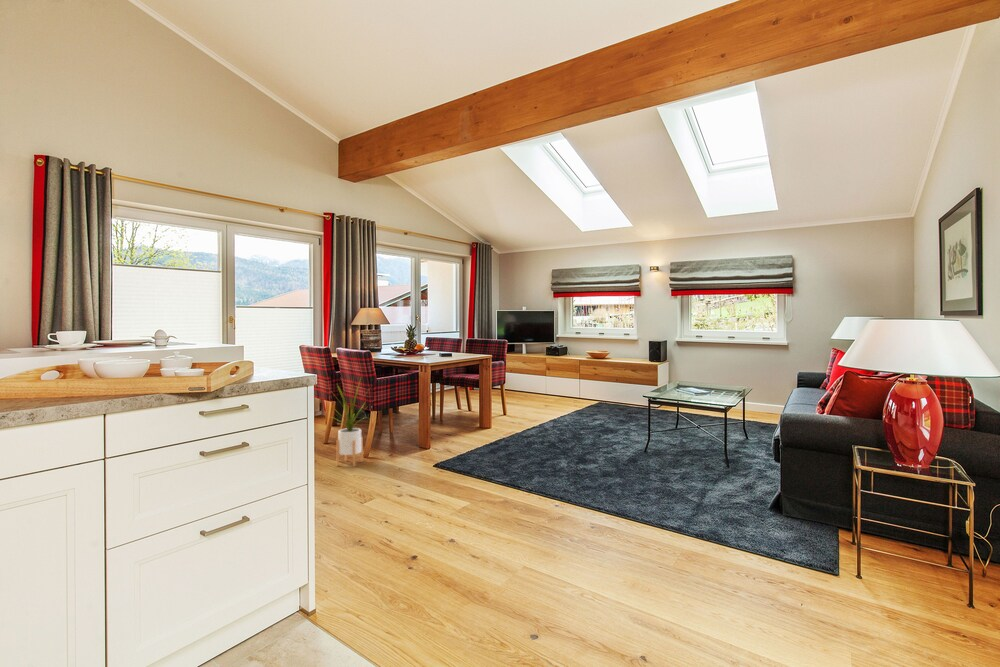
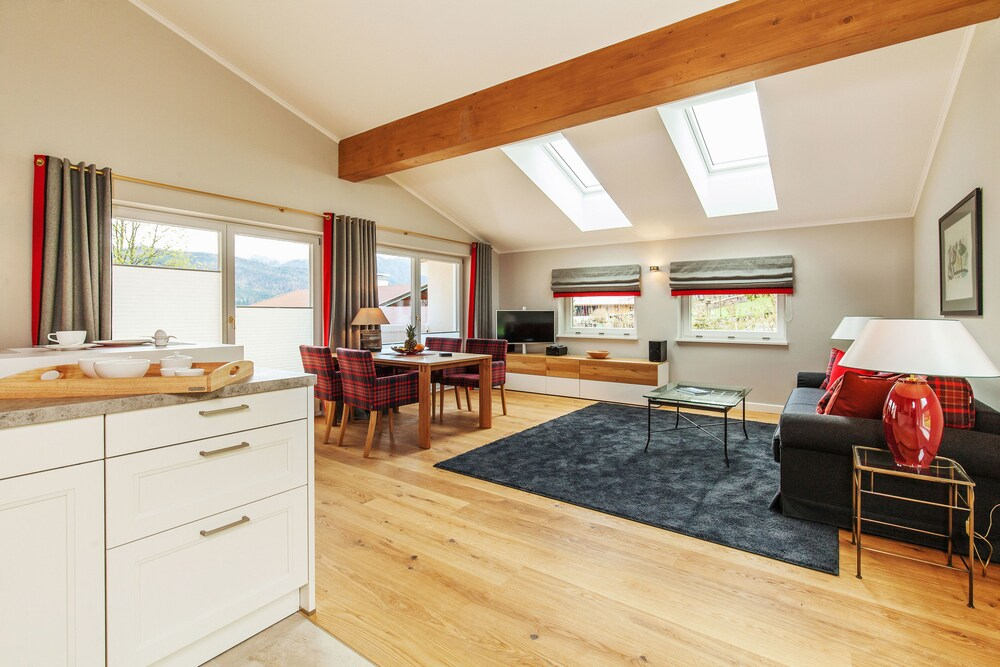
- house plant [327,375,377,467]
